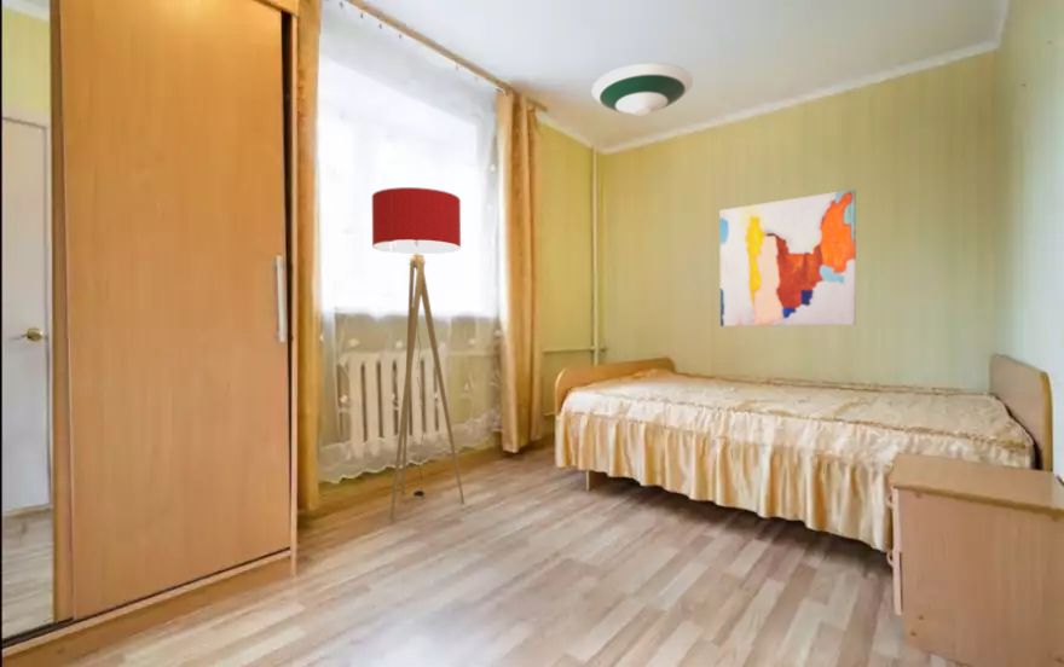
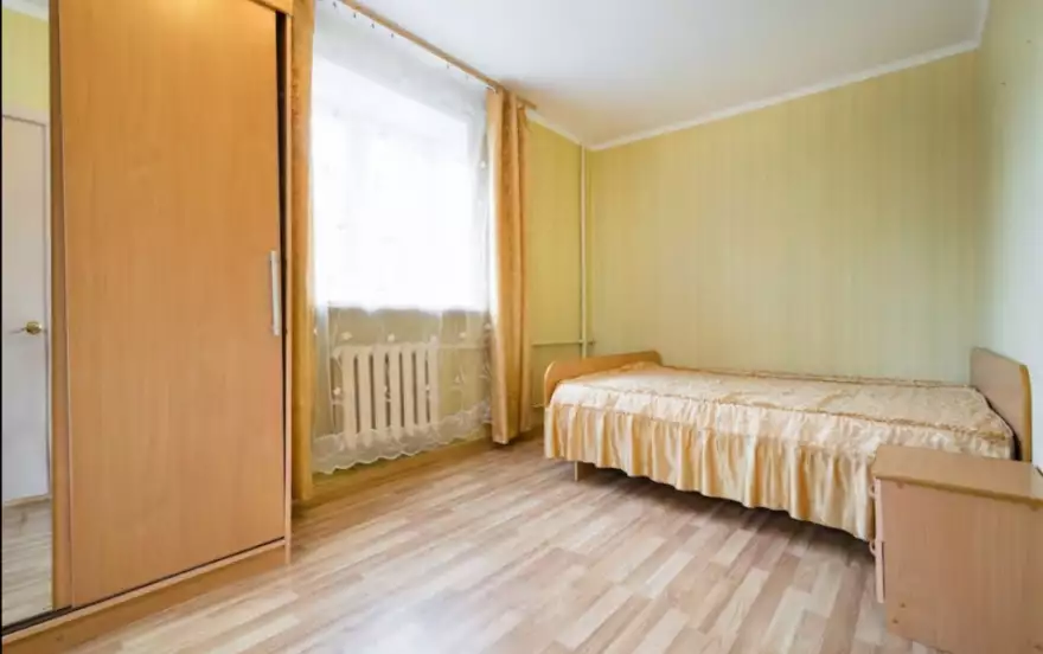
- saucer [591,62,694,116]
- floor lamp [371,186,465,520]
- wall art [719,188,857,327]
